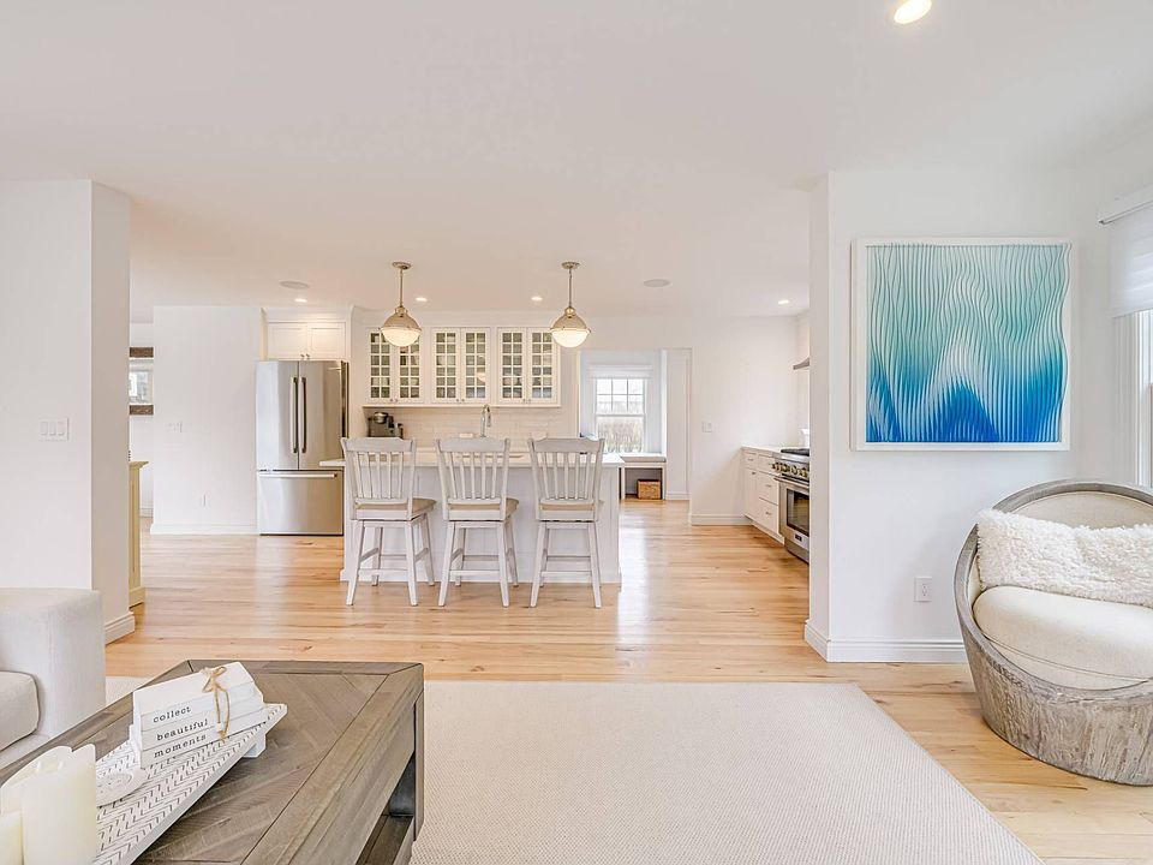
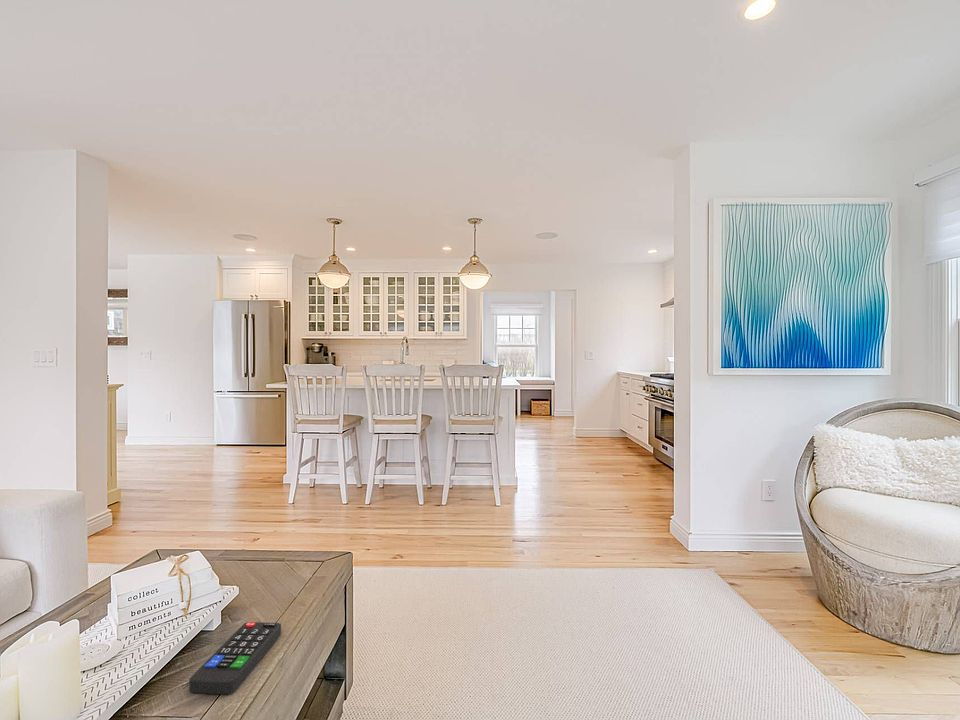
+ remote control [188,621,282,695]
